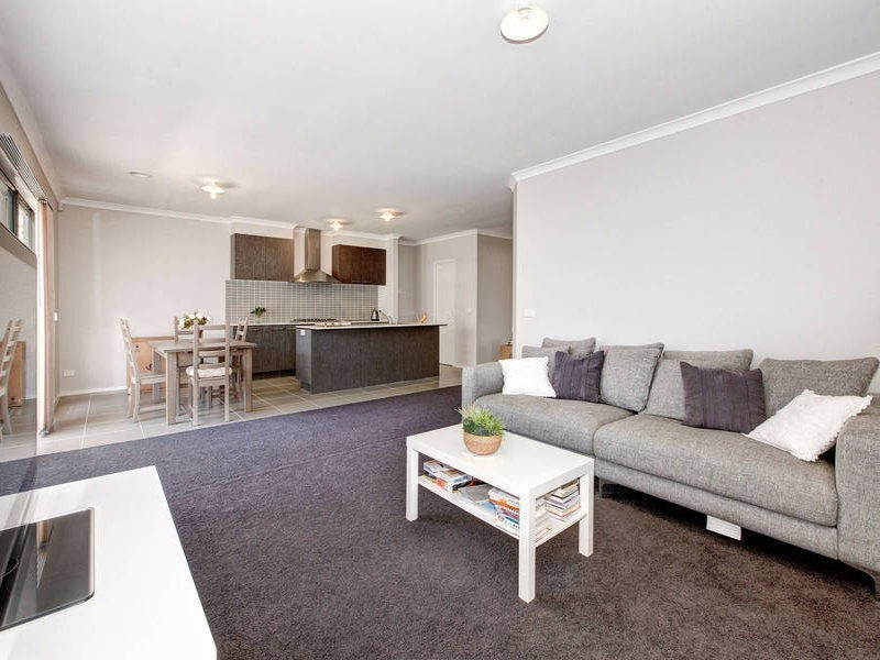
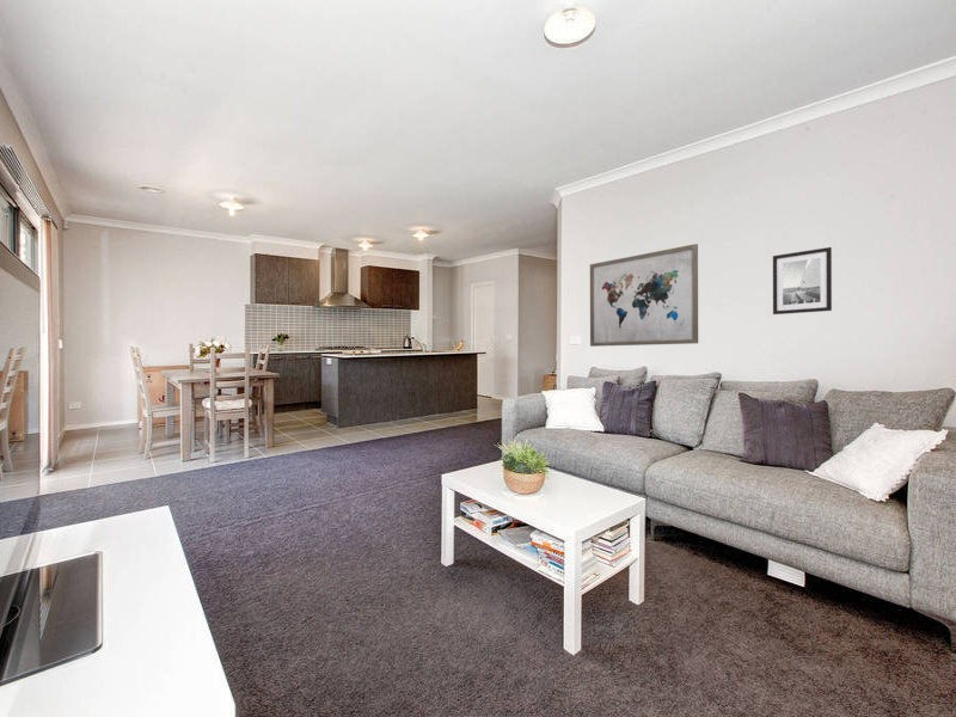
+ wall art [589,243,699,348]
+ wall art [772,246,833,315]
